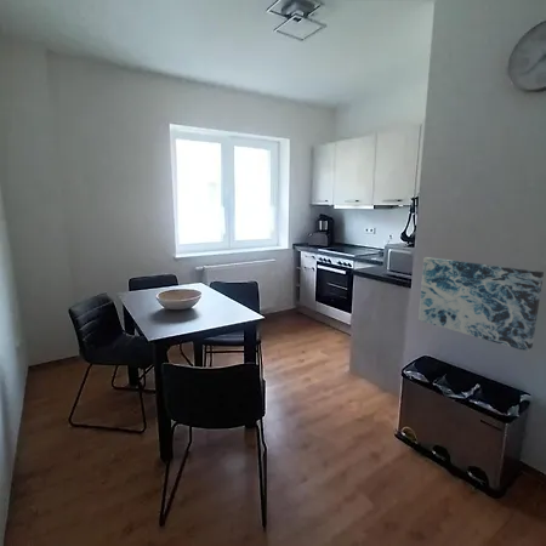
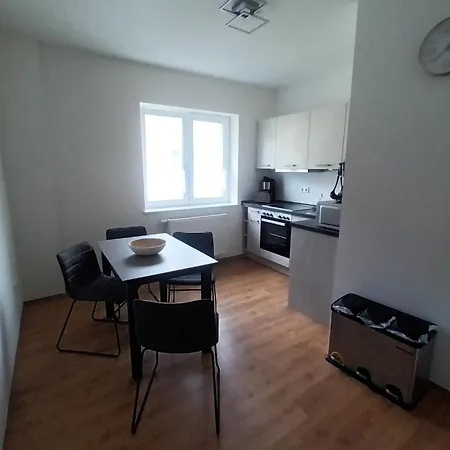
- wall art [417,256,545,353]
